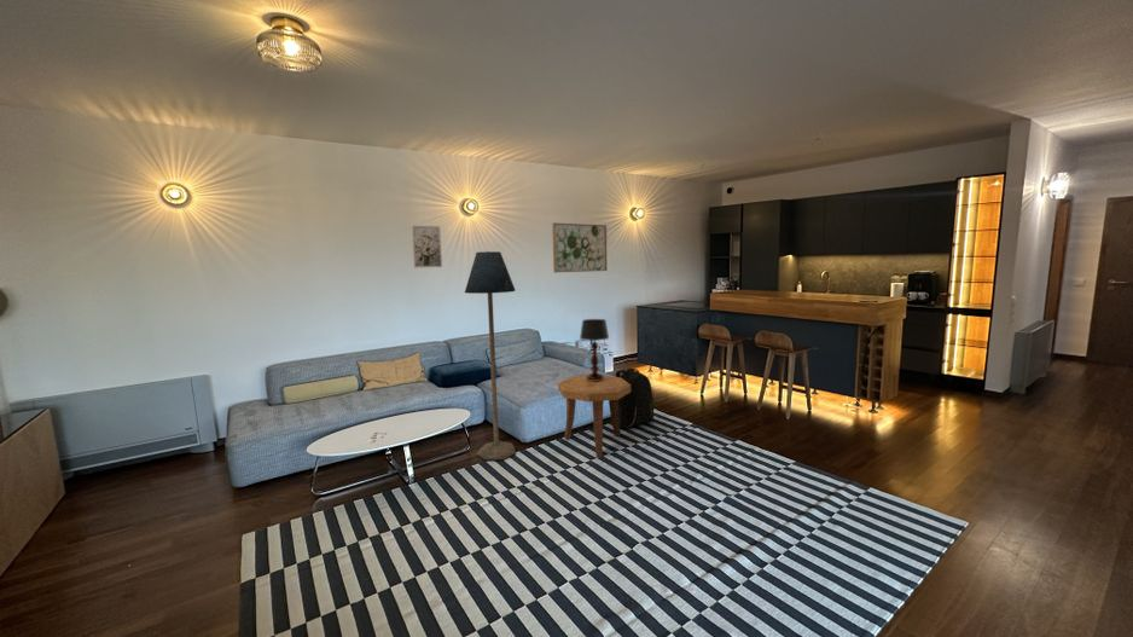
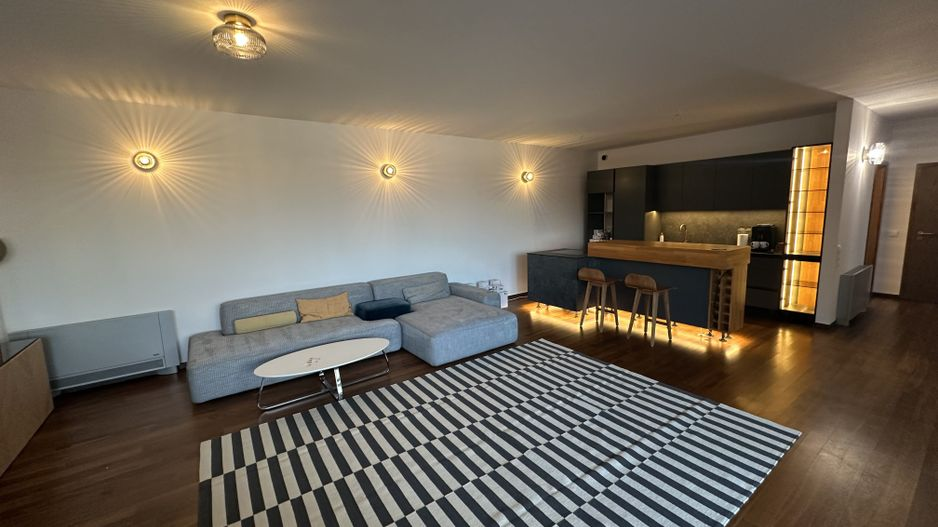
- wall art [409,225,443,268]
- wall art [551,221,609,273]
- floor lamp [464,250,517,461]
- table lamp [579,318,610,381]
- side table [557,373,631,458]
- backpack [615,367,655,429]
